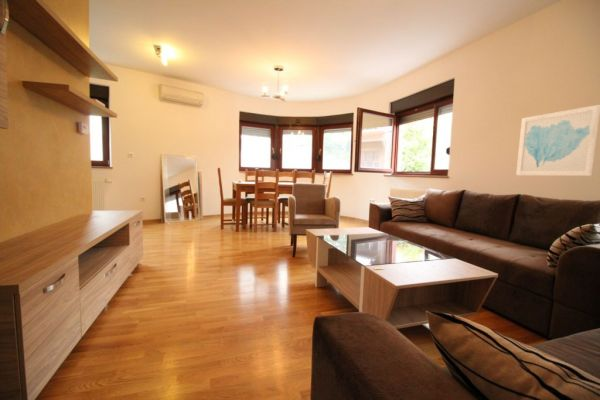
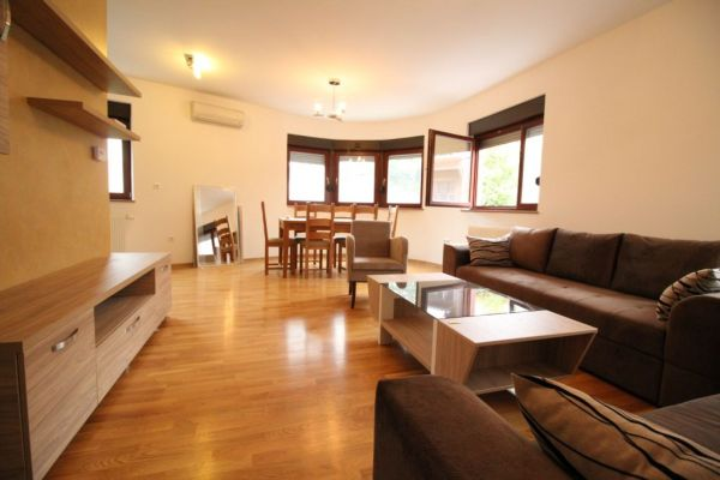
- wall art [515,104,600,177]
